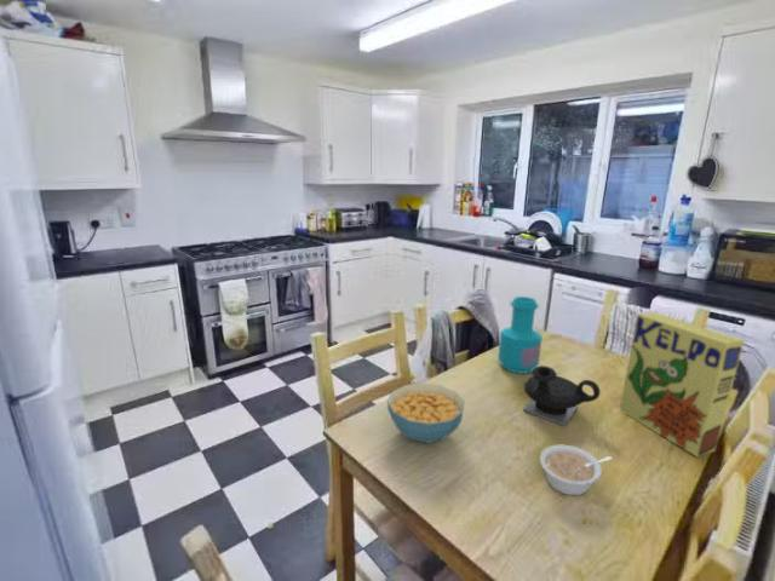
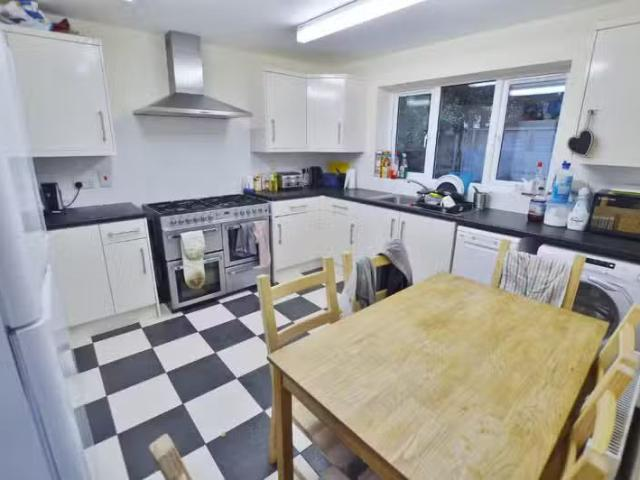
- cereal bowl [386,381,465,444]
- legume [539,444,613,496]
- teapot [522,364,601,427]
- bottle [496,295,544,375]
- cereal box [619,311,746,458]
